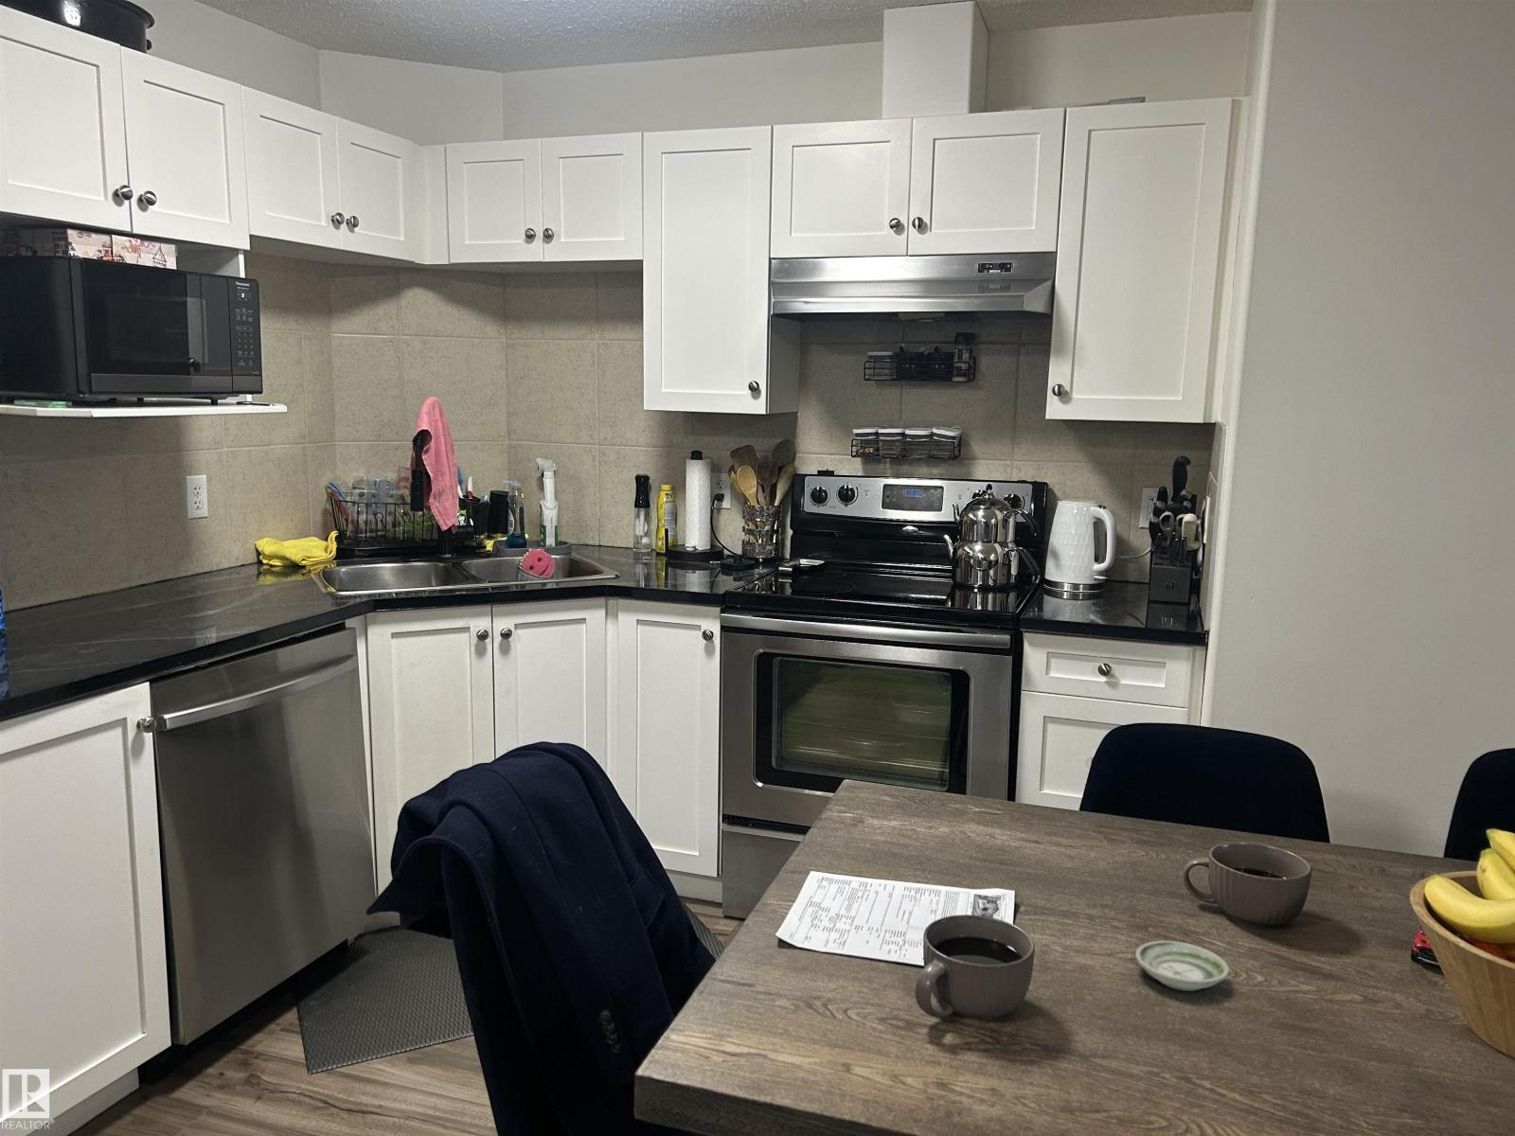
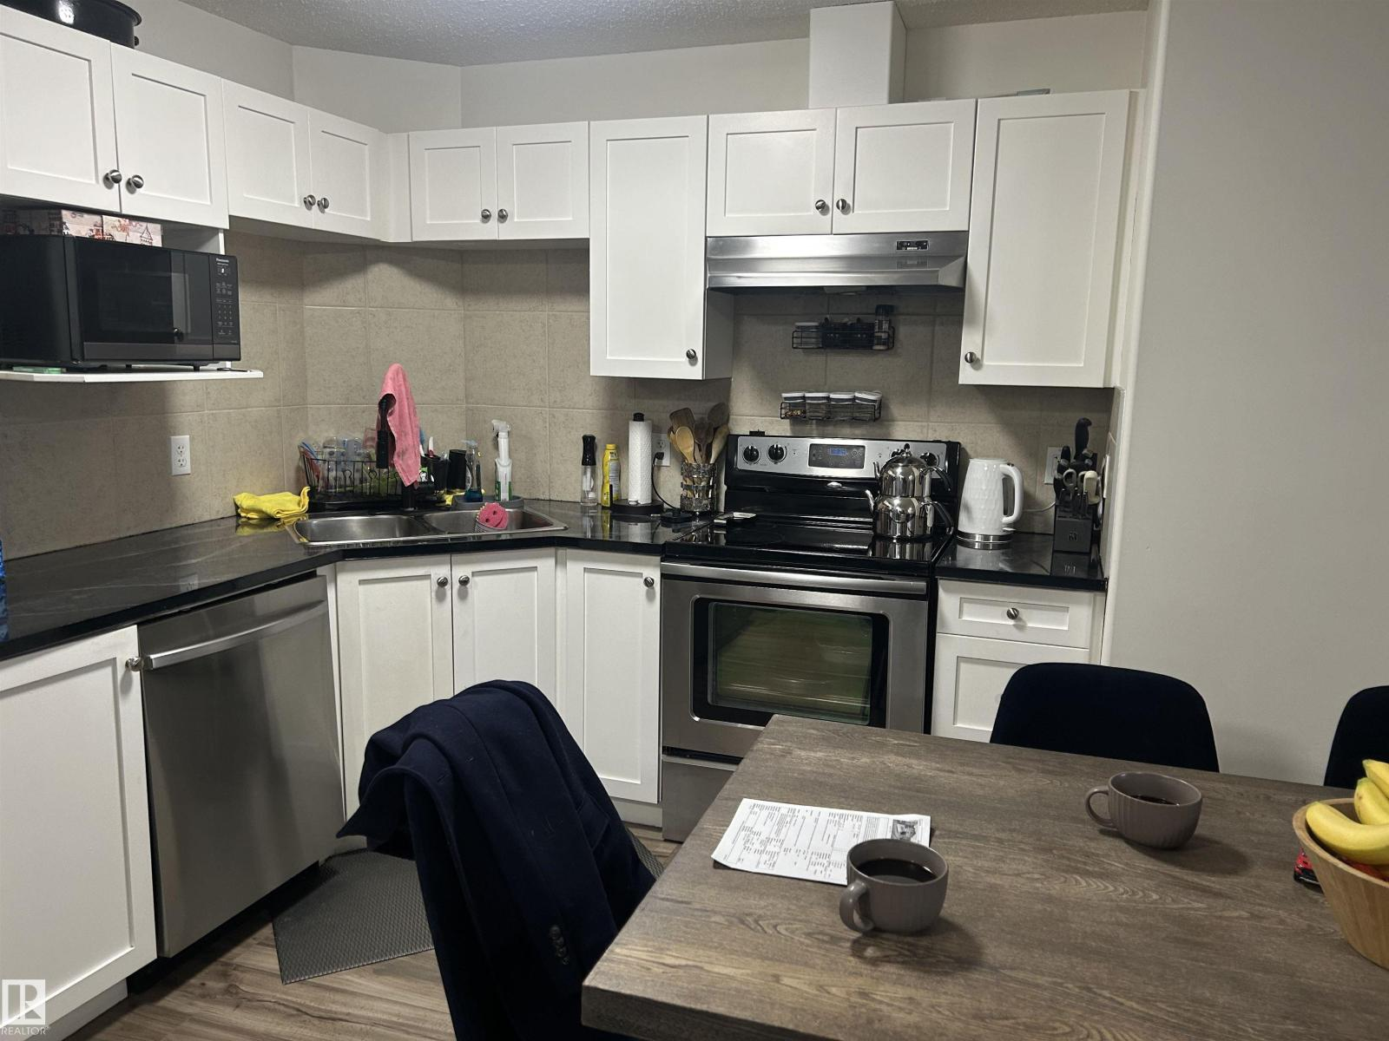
- saucer [1134,940,1230,992]
